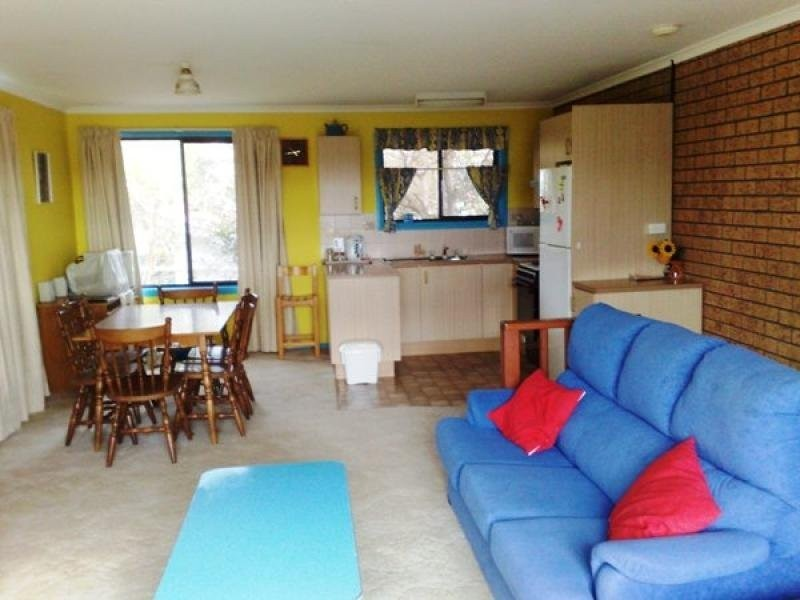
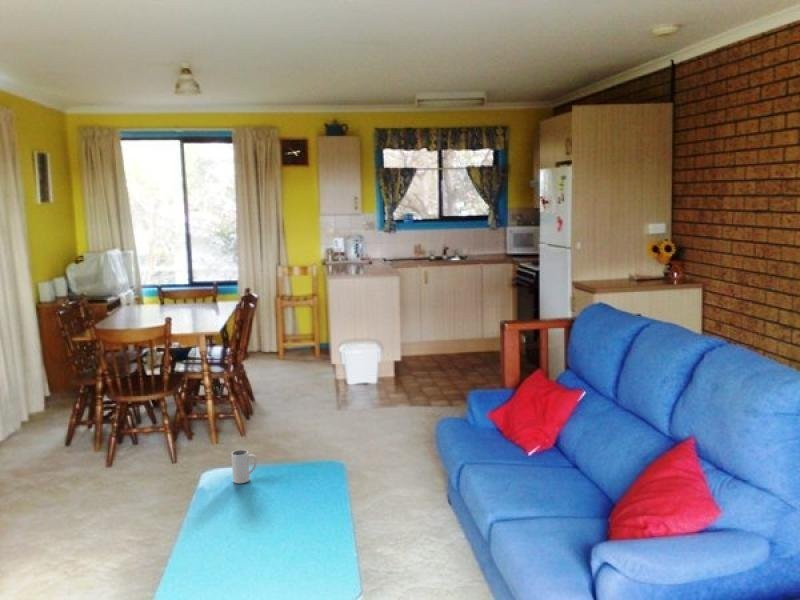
+ mug [230,449,258,484]
